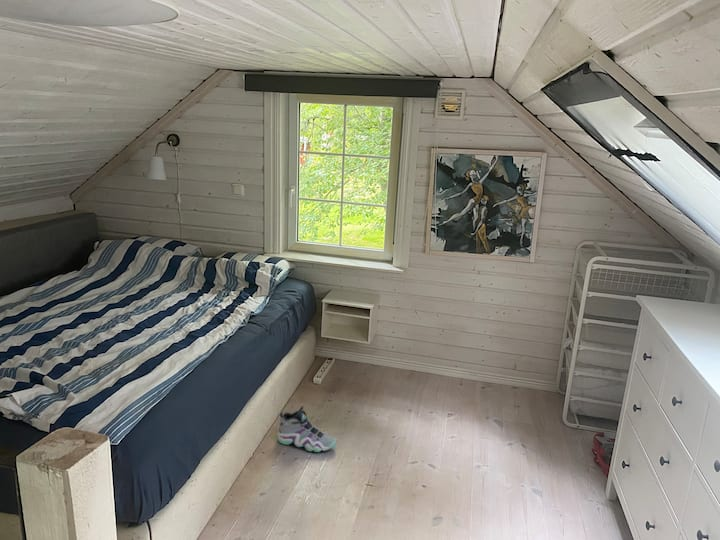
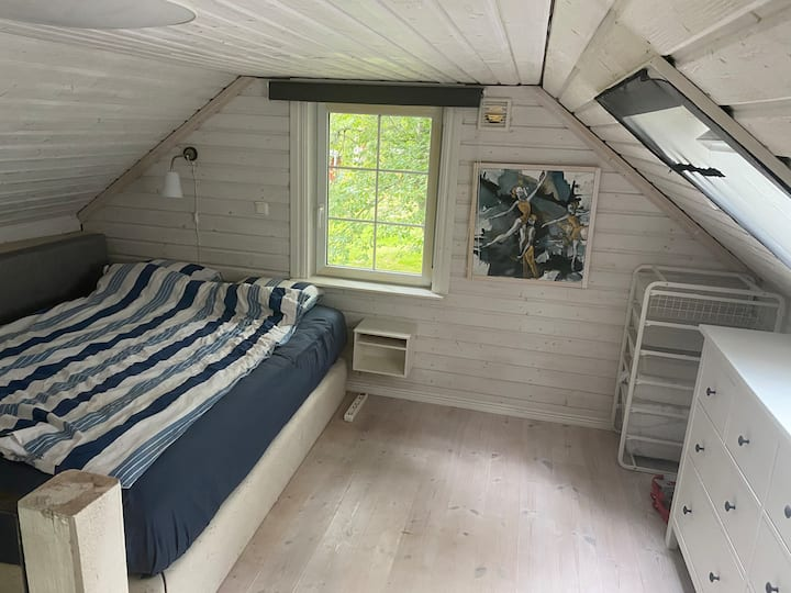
- sneaker [277,405,337,453]
